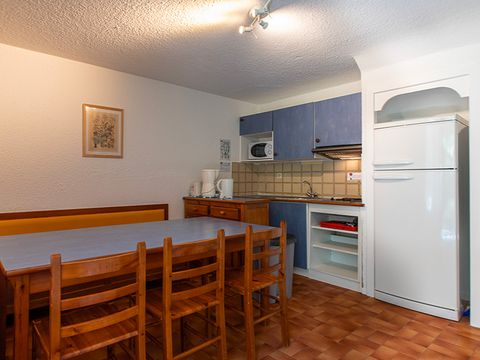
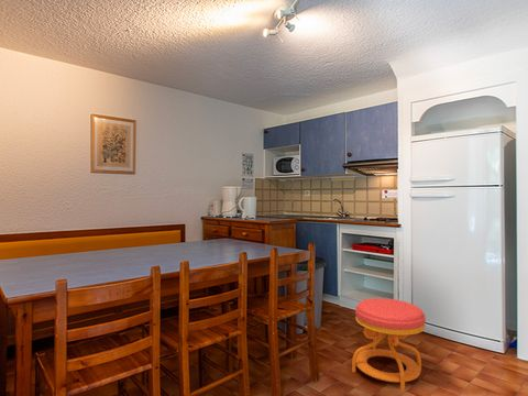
+ stool [351,297,427,393]
